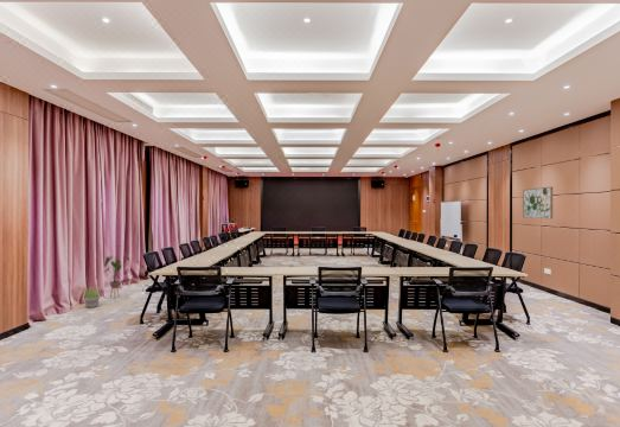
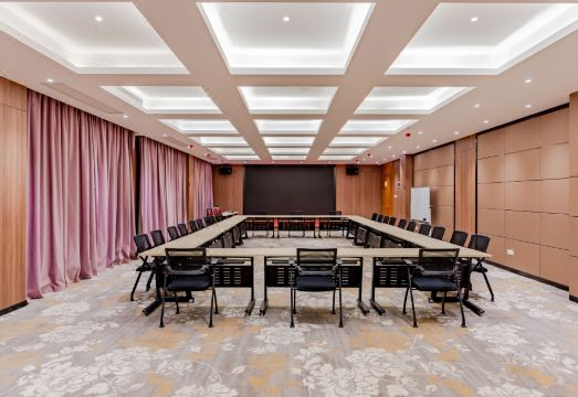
- potted plant [79,285,103,308]
- wall art [522,185,554,219]
- house plant [102,254,133,300]
